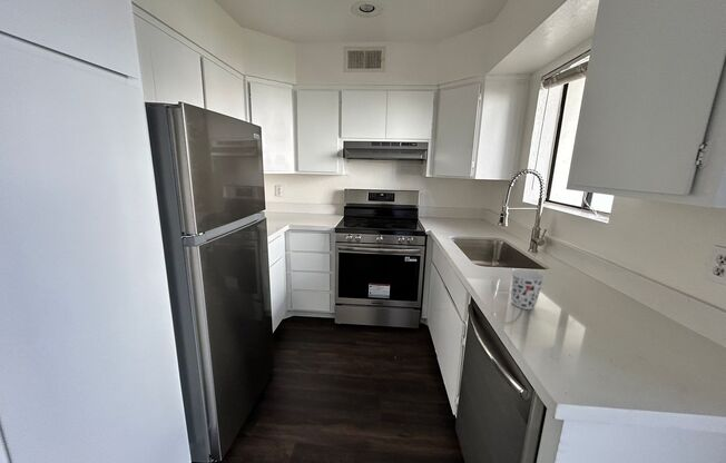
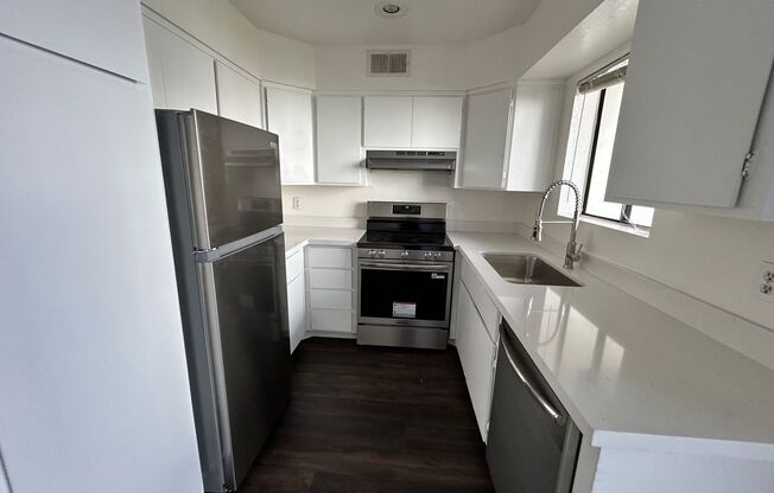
- cup [510,268,546,311]
